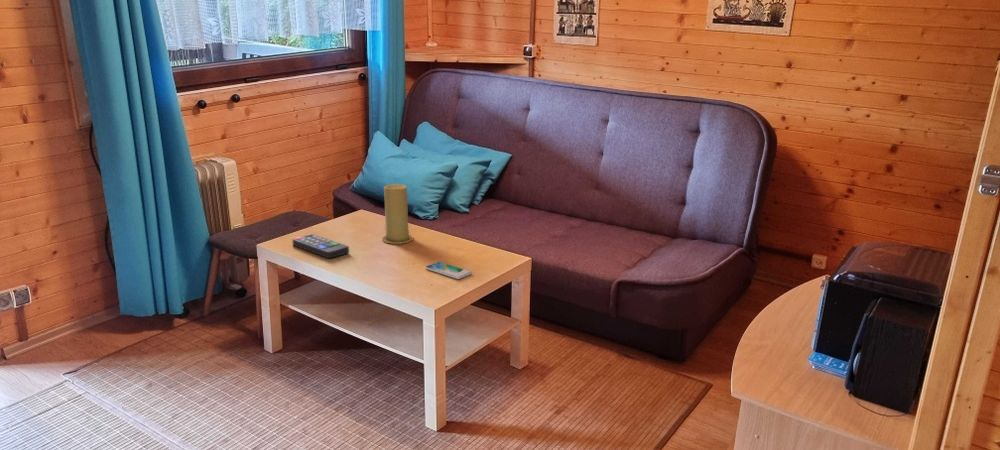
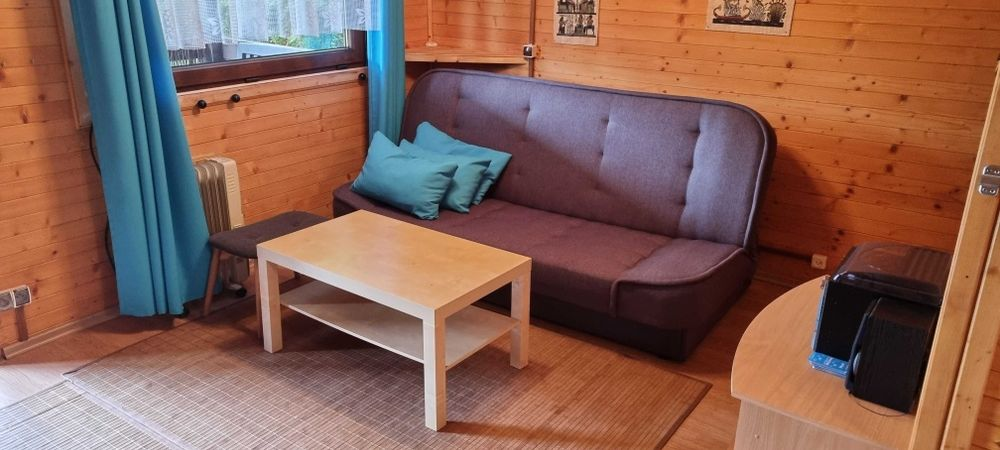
- candle [381,183,414,245]
- smartphone [424,261,473,280]
- remote control [292,233,350,259]
